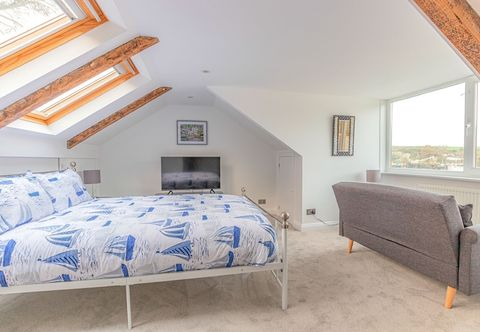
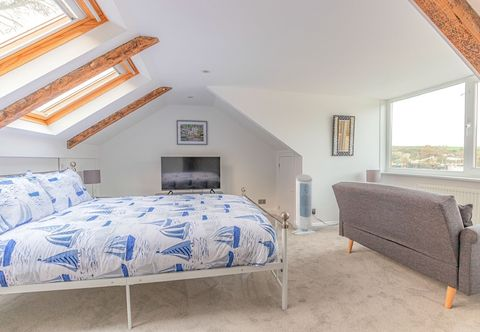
+ air purifier [291,173,317,236]
